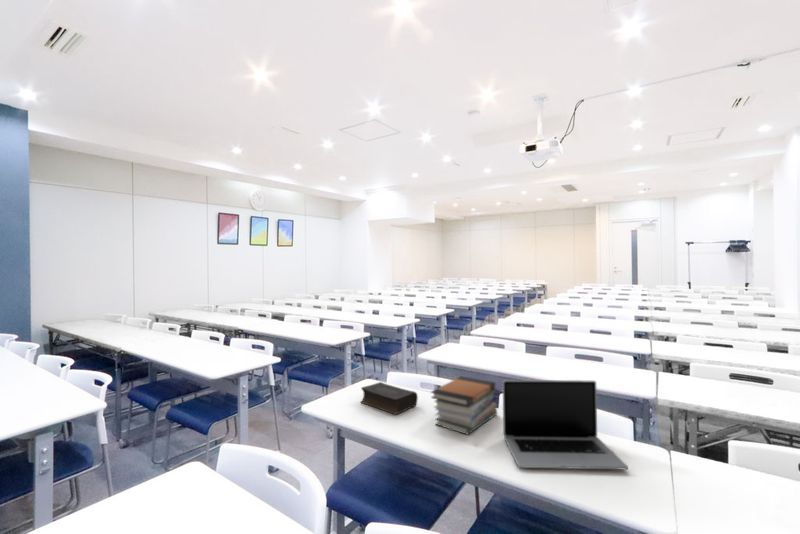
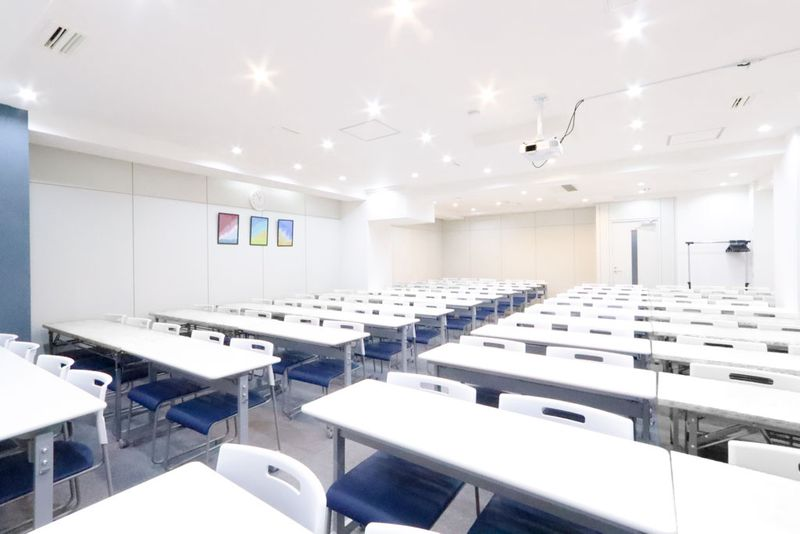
- laptop [502,379,629,470]
- book stack [430,375,498,436]
- book [360,381,419,415]
